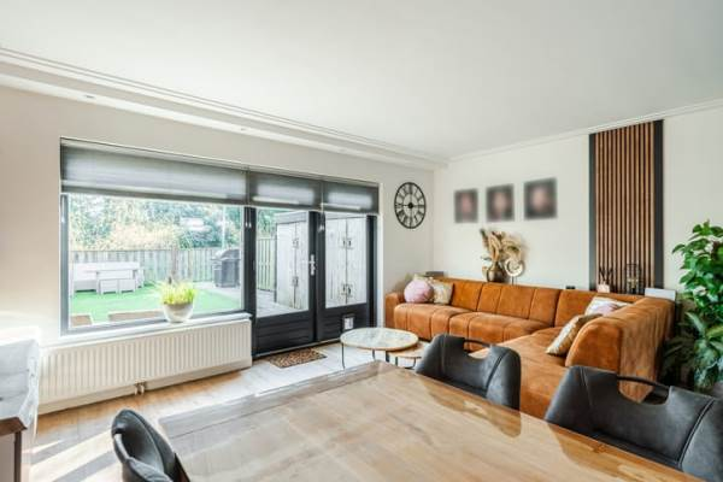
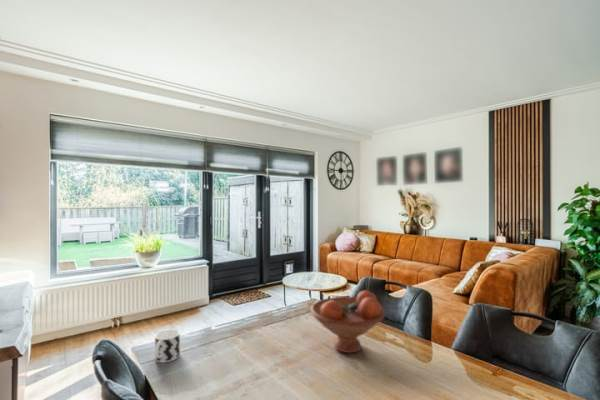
+ cup [154,328,181,363]
+ fruit bowl [310,290,386,354]
